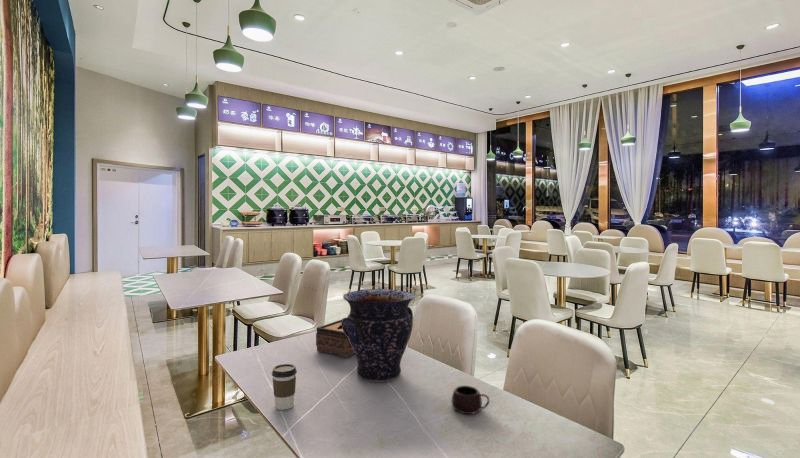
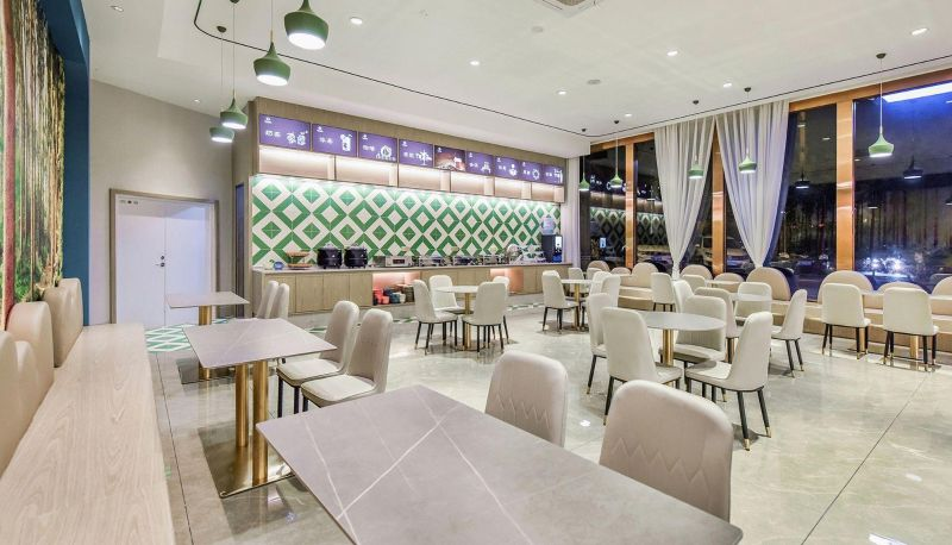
- vase [341,288,416,383]
- coffee cup [271,363,298,411]
- tissue box [315,319,354,358]
- mug [451,385,490,415]
